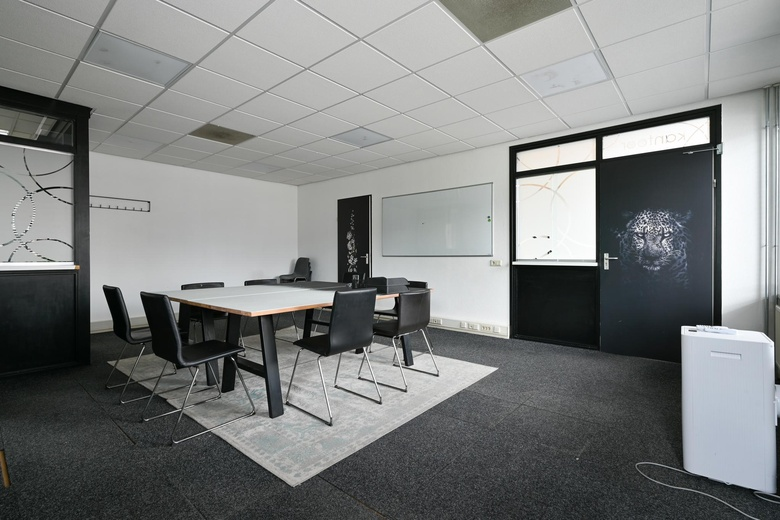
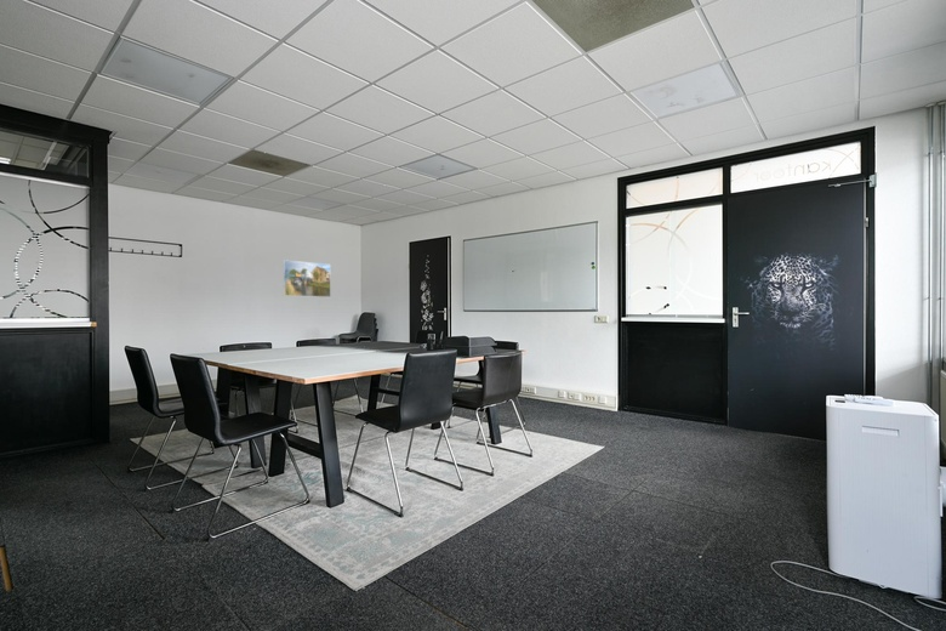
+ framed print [281,258,332,299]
